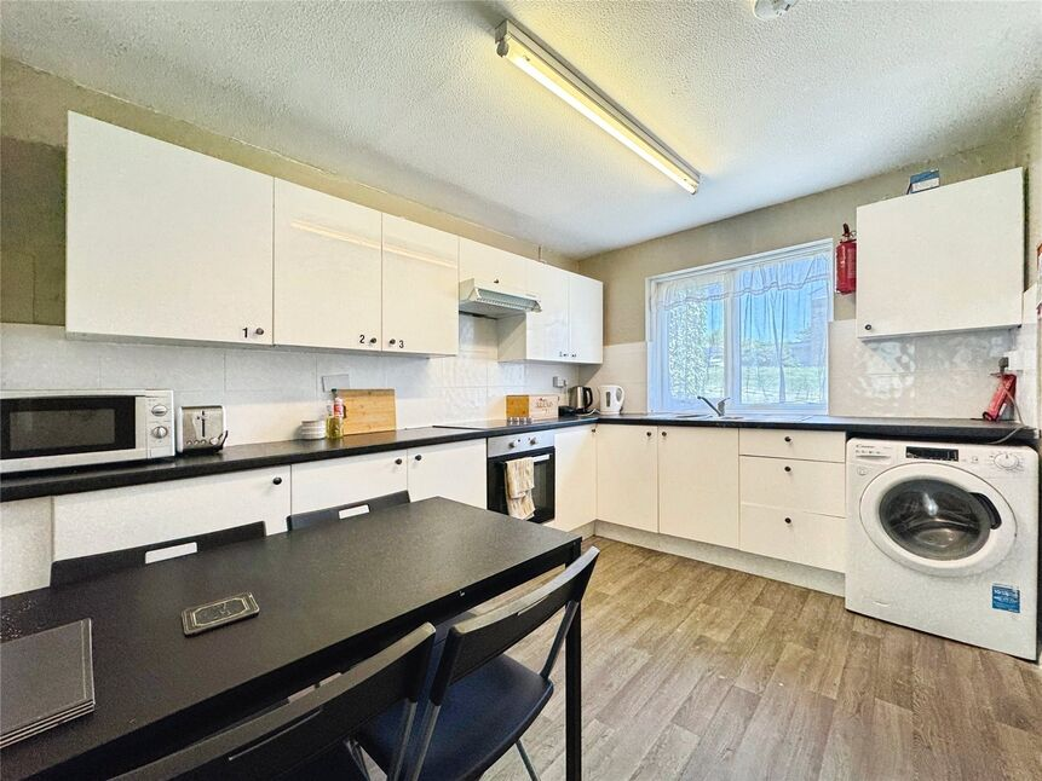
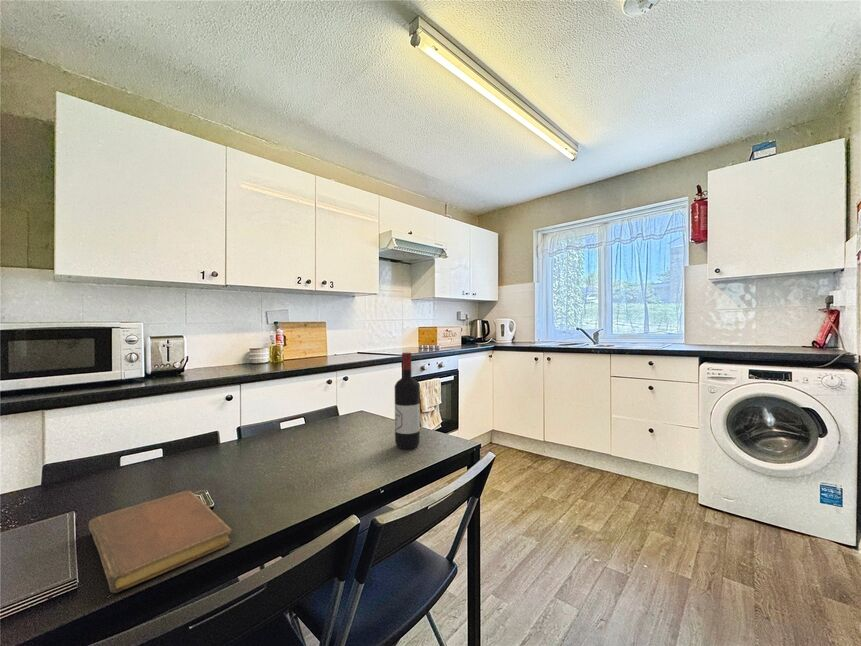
+ wine bottle [394,352,421,450]
+ notebook [88,490,233,594]
